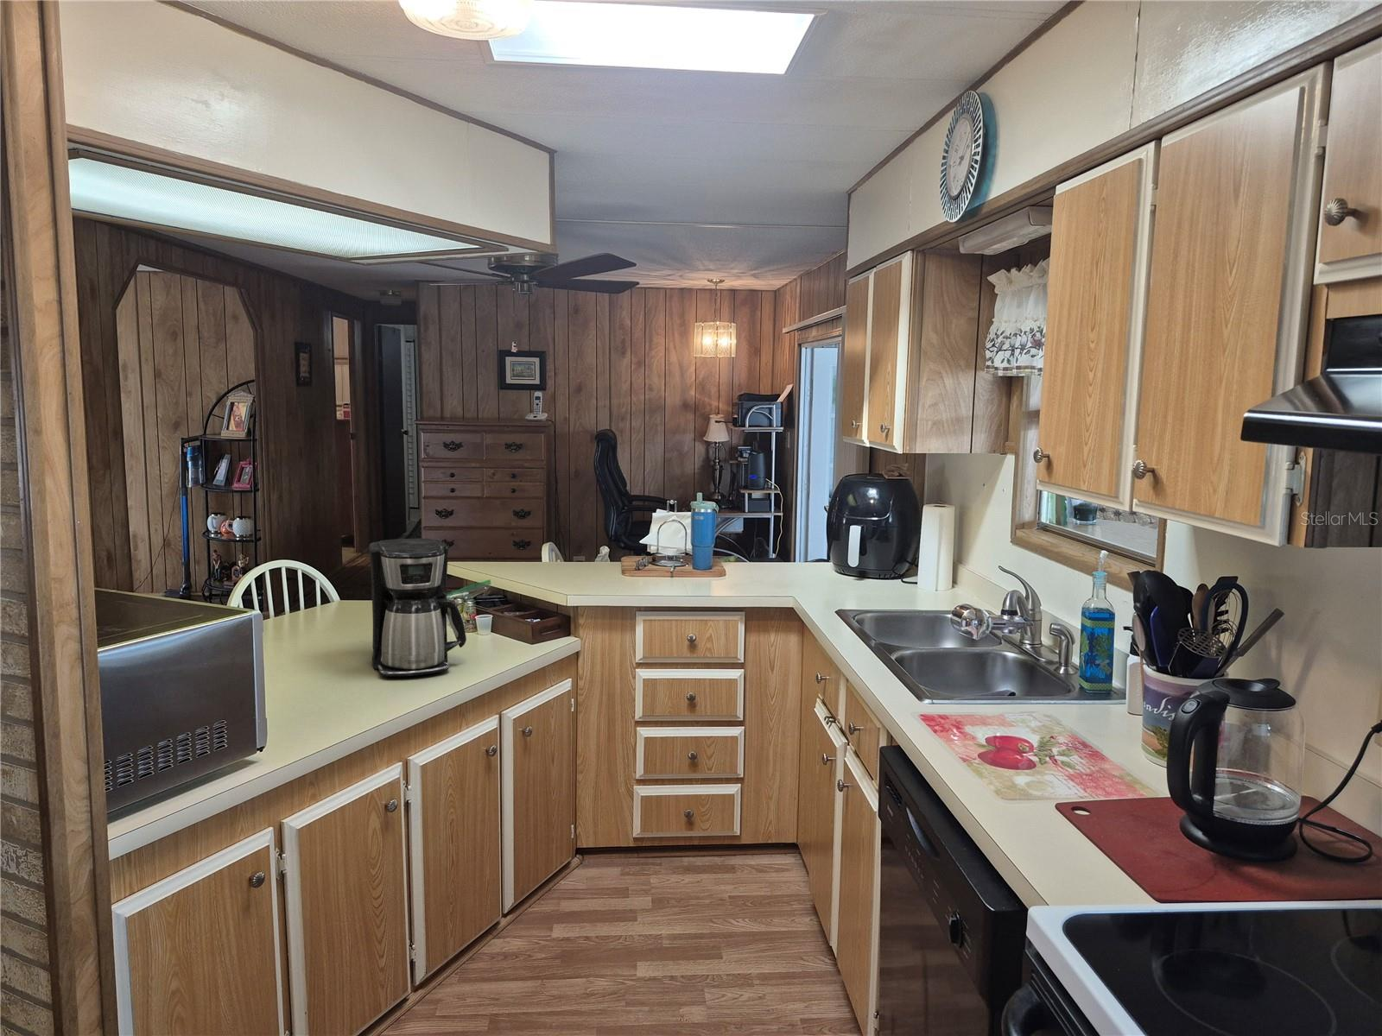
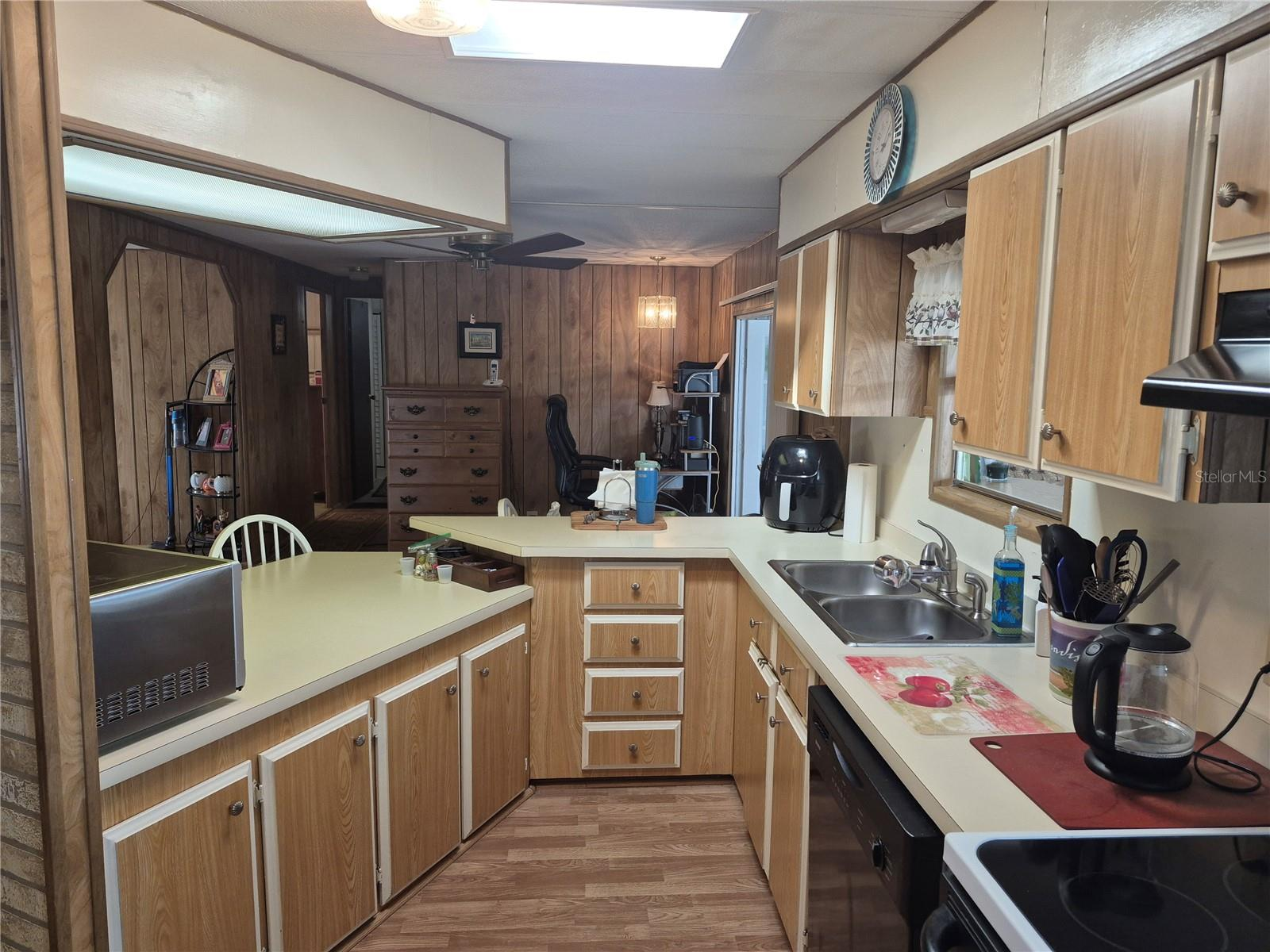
- coffee maker [368,538,467,678]
